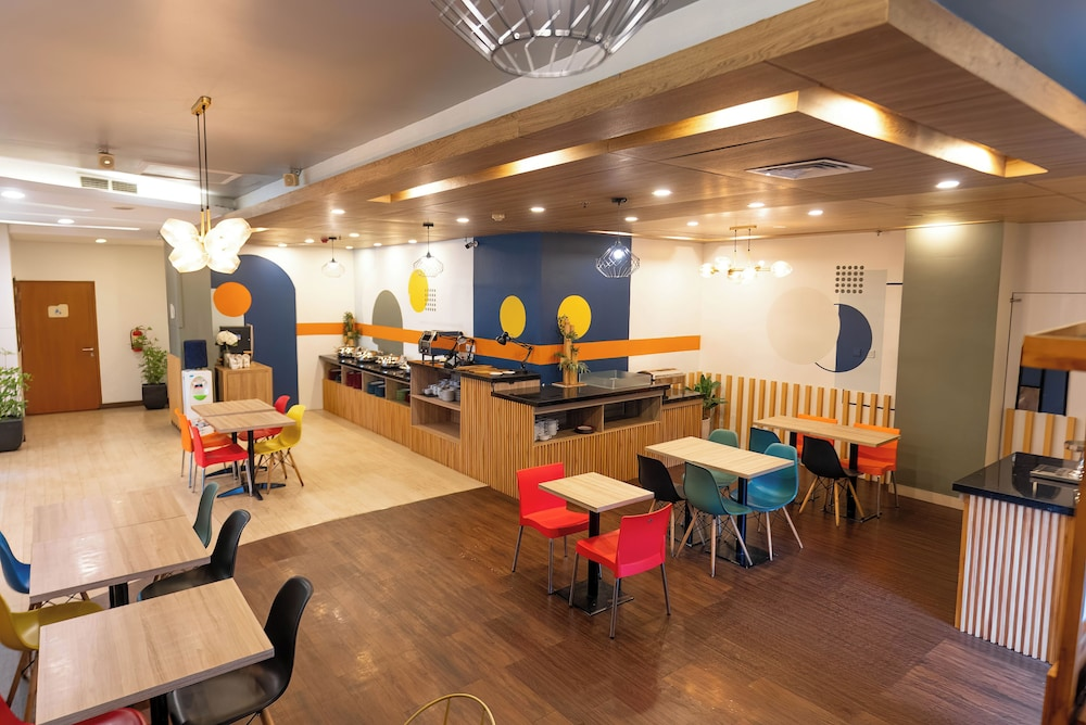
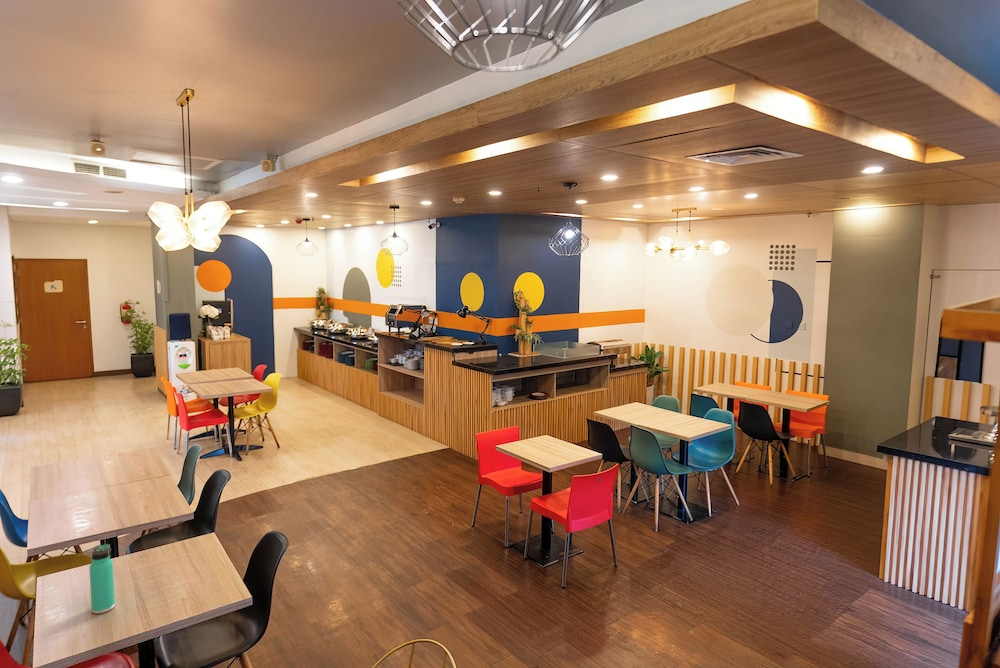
+ thermos bottle [88,543,116,615]
